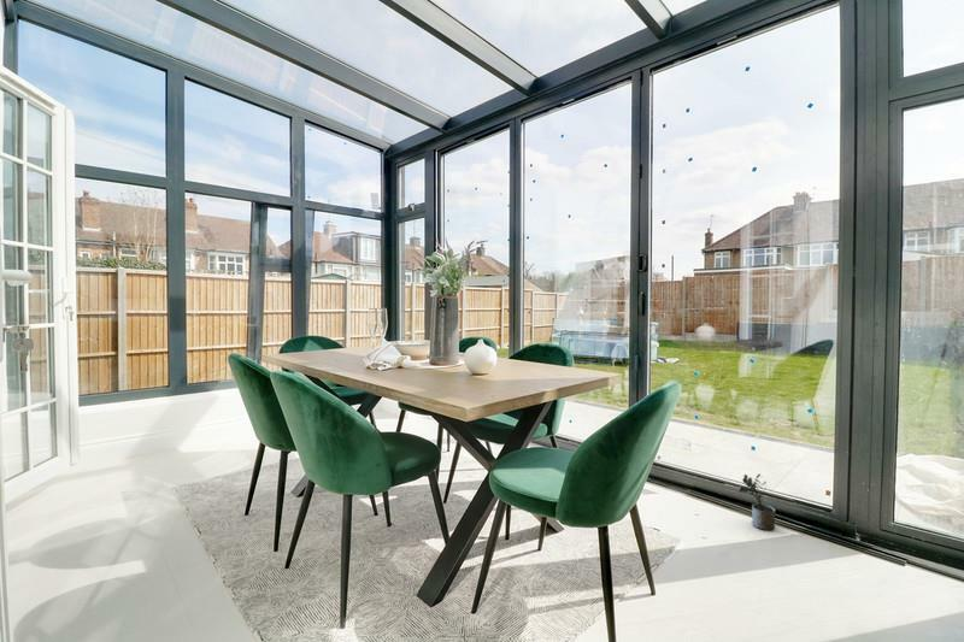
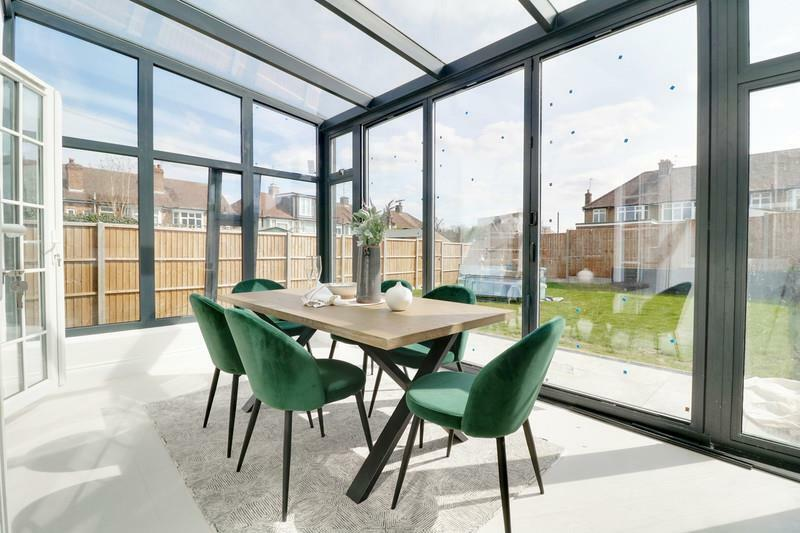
- potted plant [737,472,776,531]
